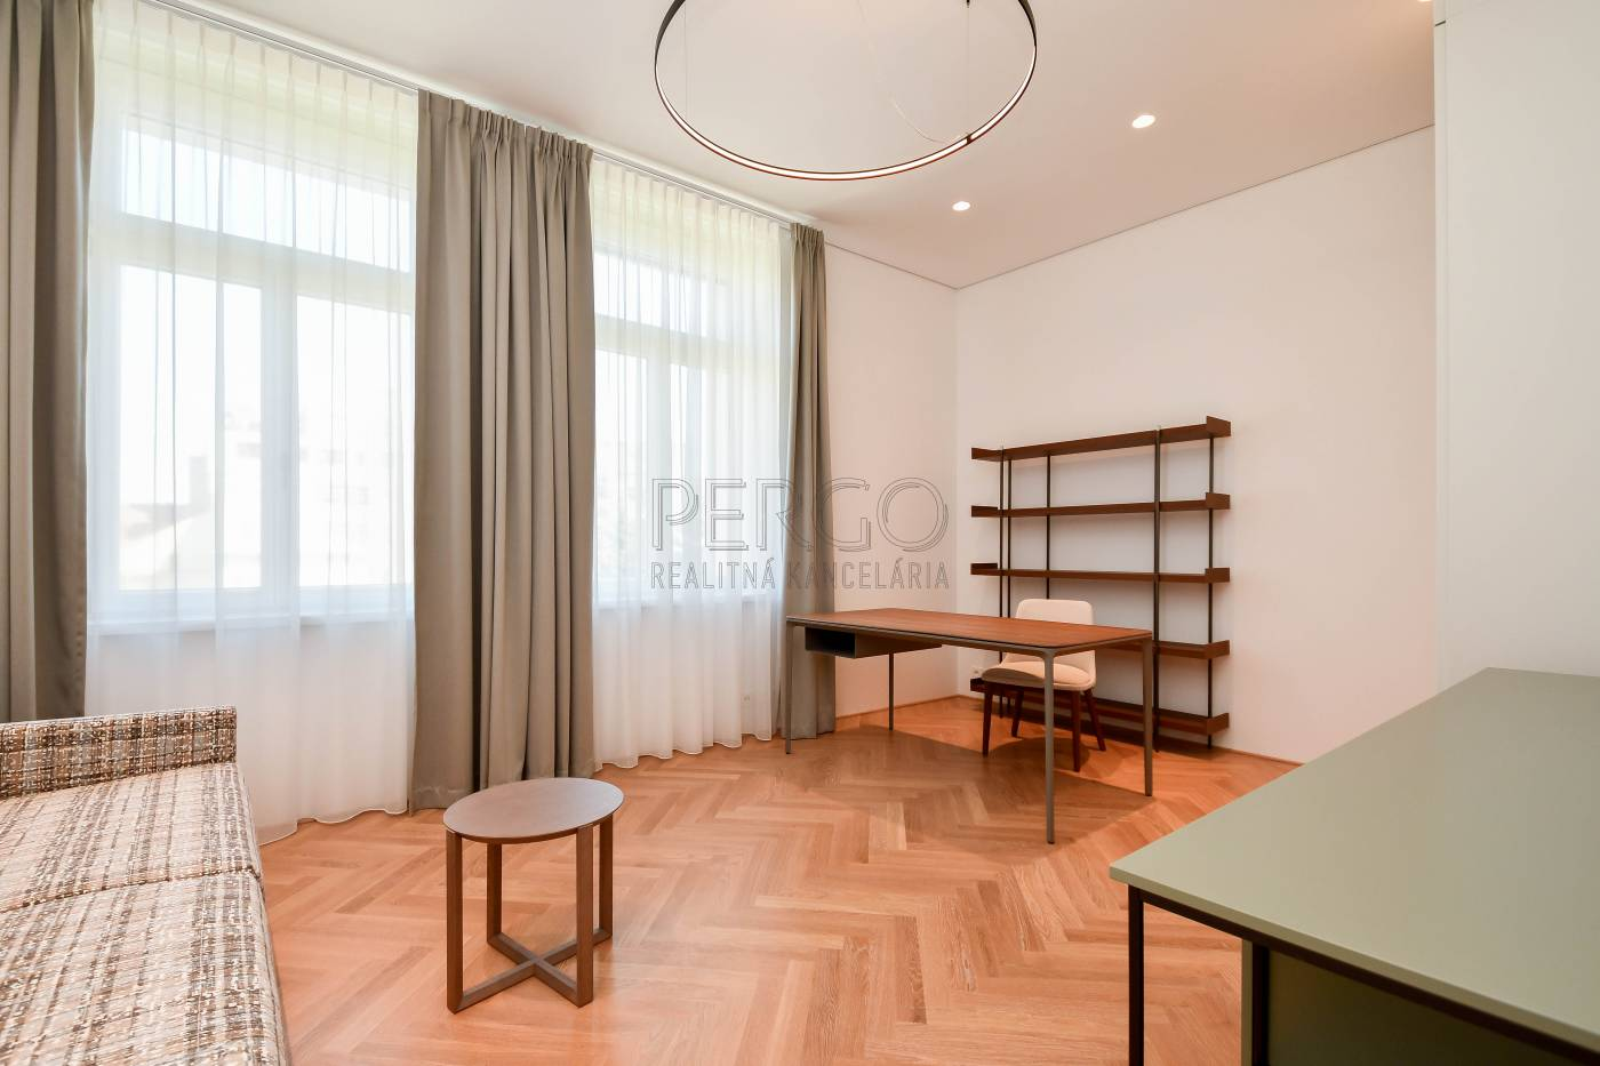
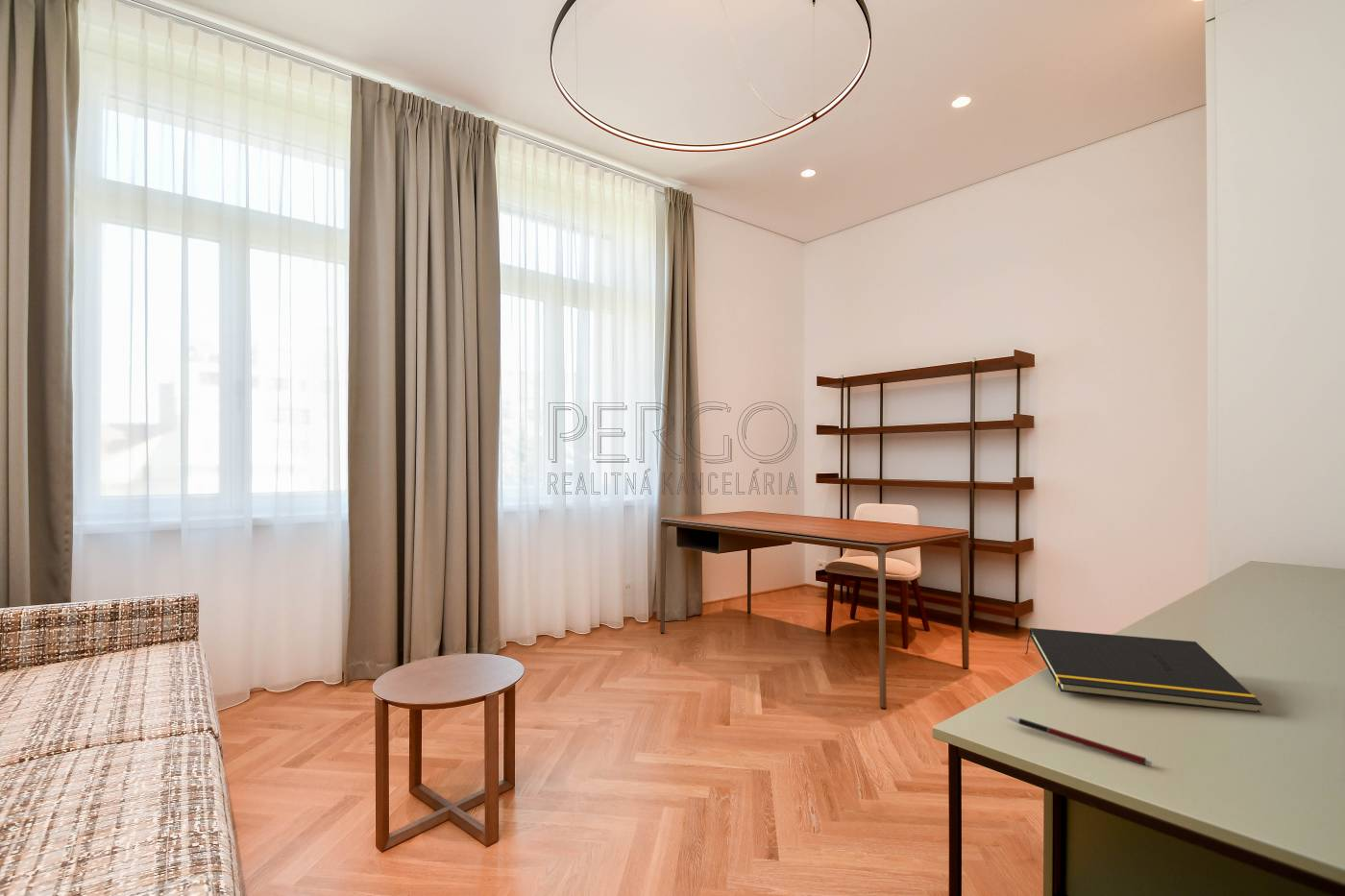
+ pen [1005,715,1153,766]
+ notepad [1024,627,1263,714]
